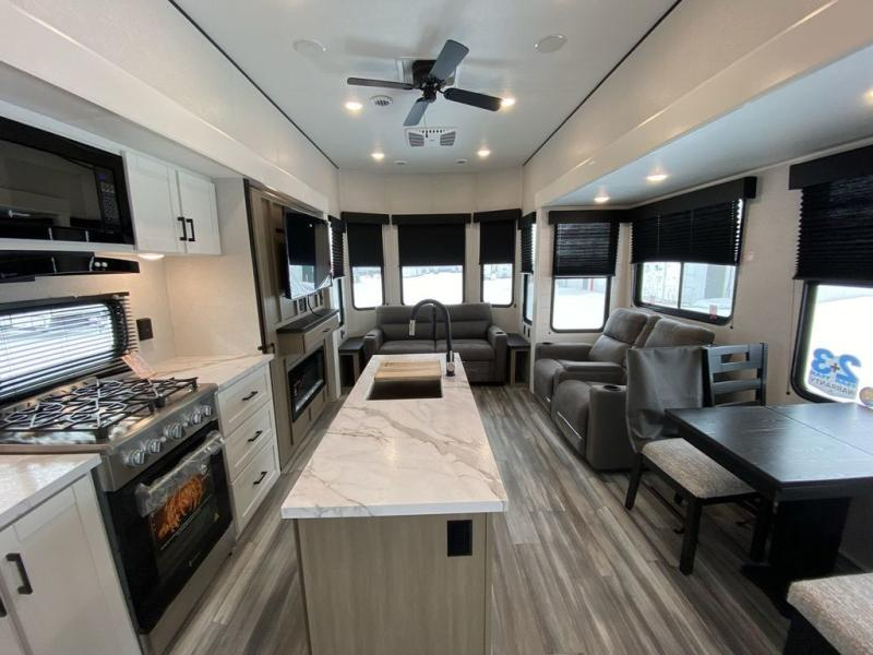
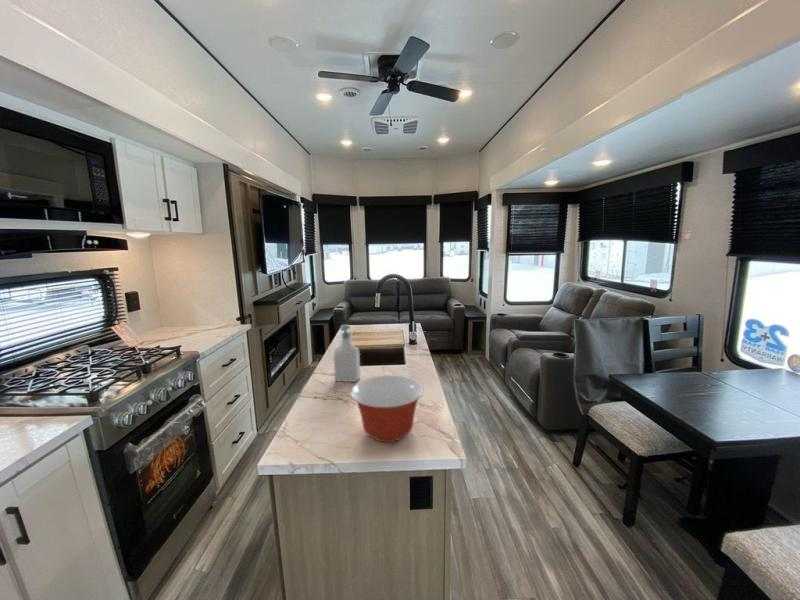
+ soap bottle [333,323,361,383]
+ mixing bowl [350,374,424,443]
